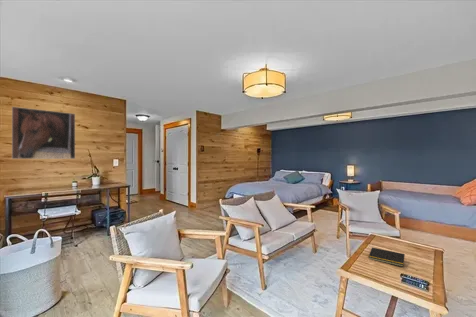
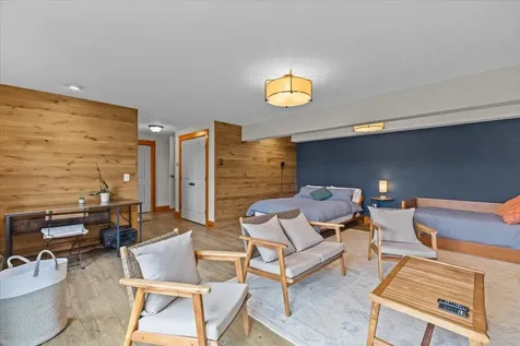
- notepad [368,247,406,268]
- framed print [11,106,76,160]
